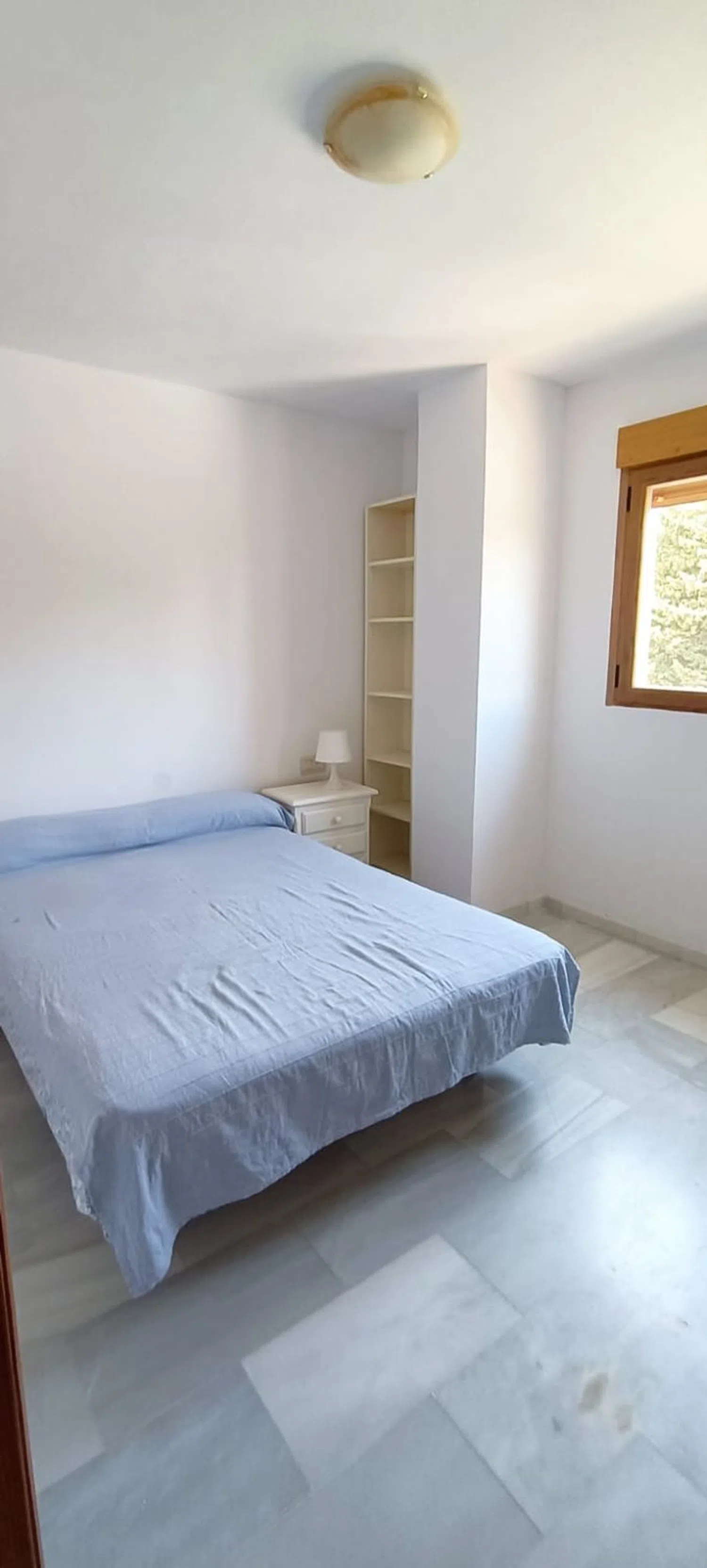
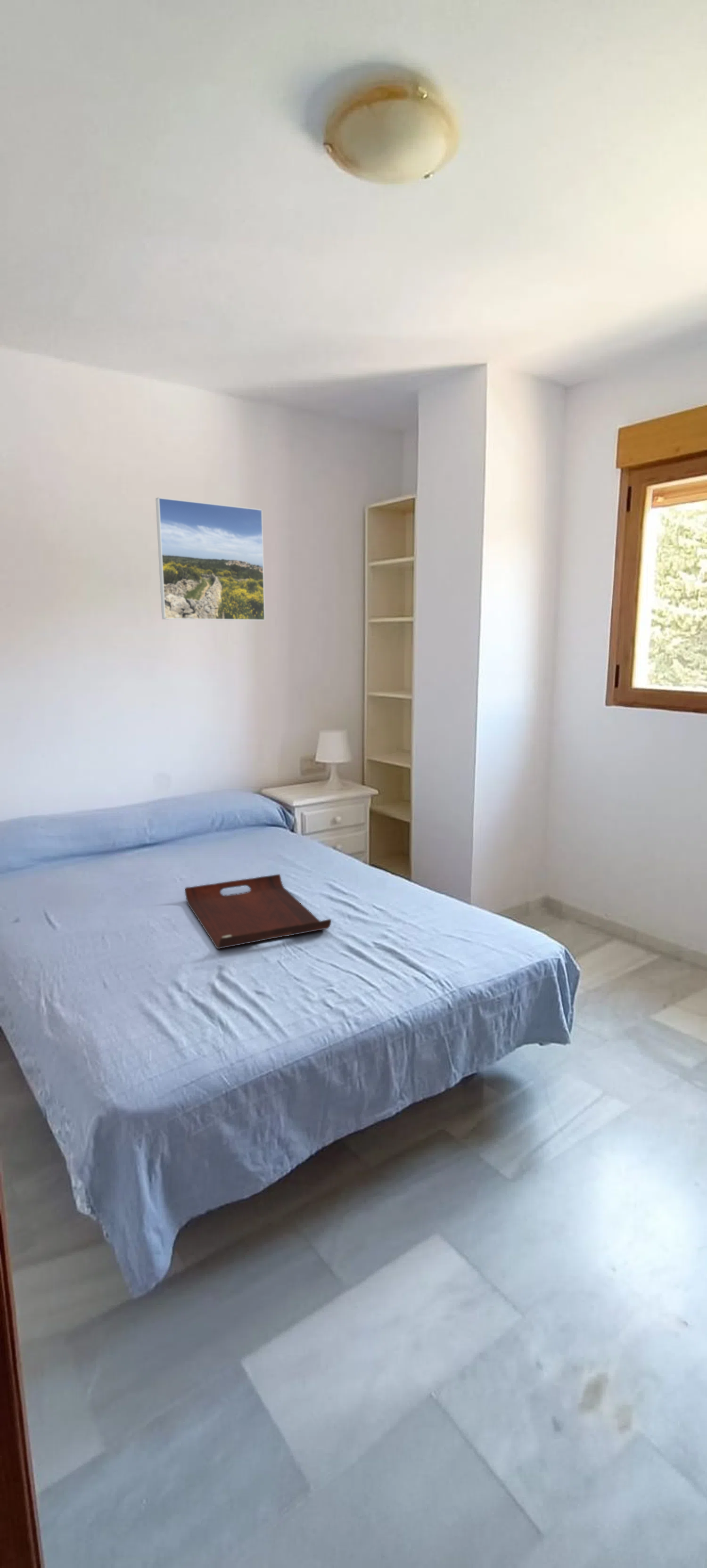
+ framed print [155,497,266,621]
+ serving tray [184,874,332,949]
